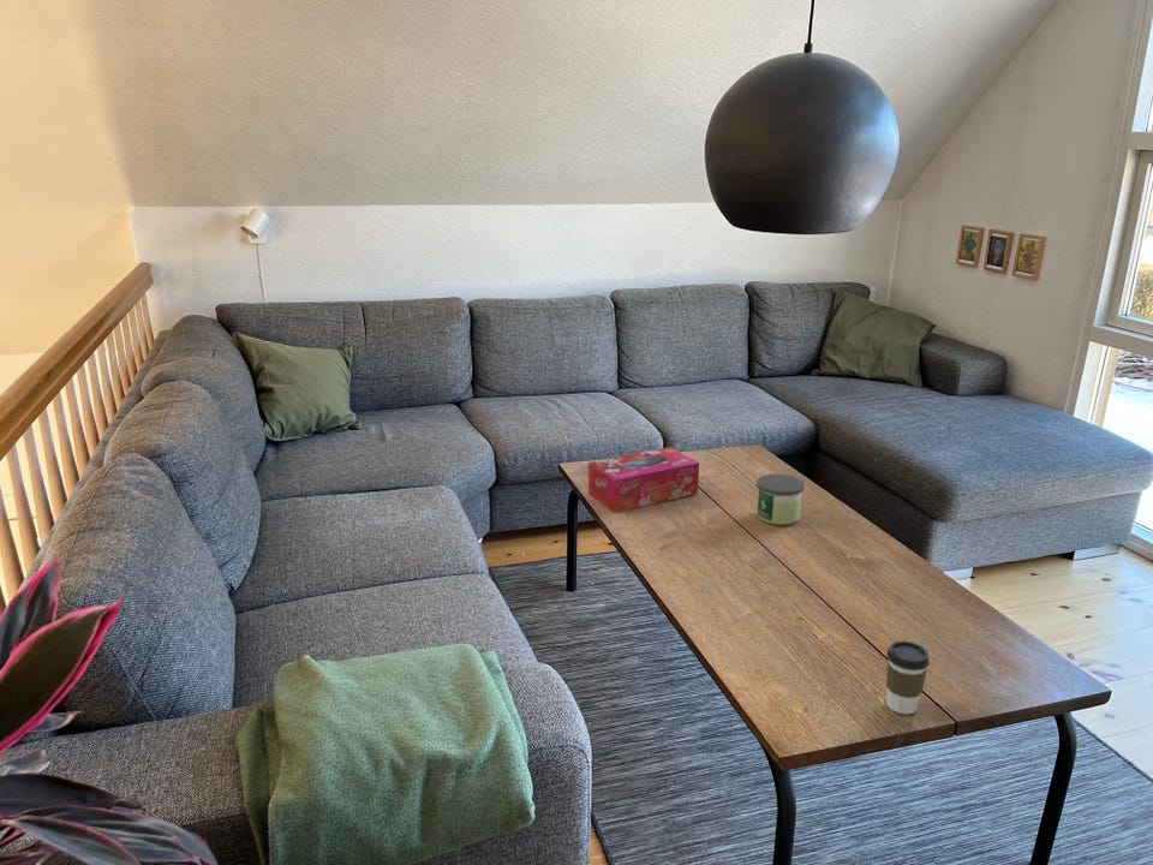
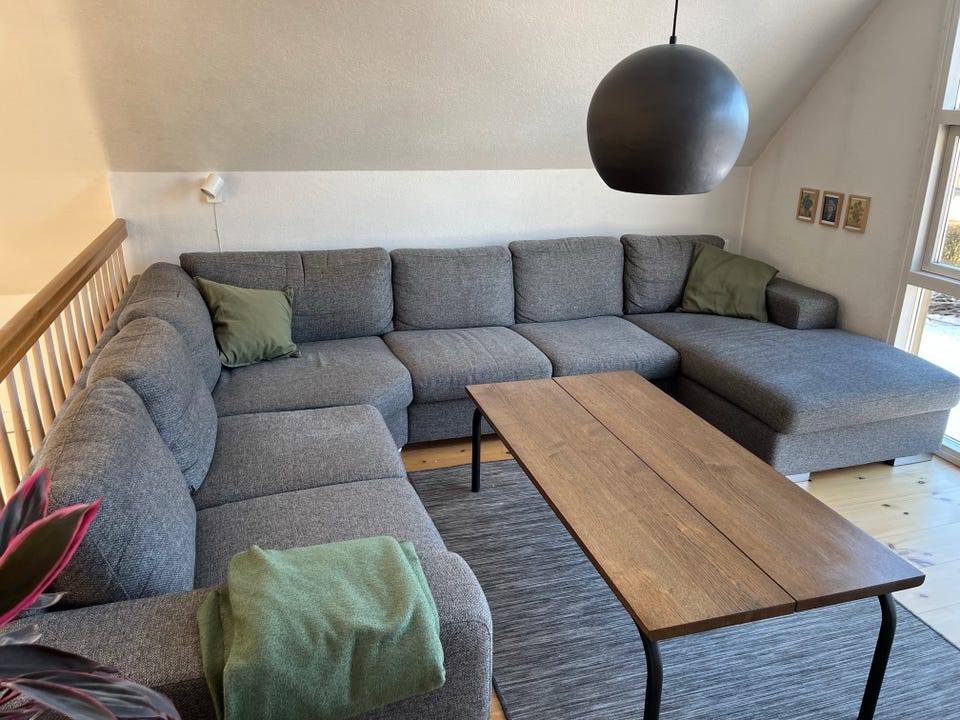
- tissue box [587,446,700,514]
- candle [755,473,806,526]
- coffee cup [885,639,931,716]
